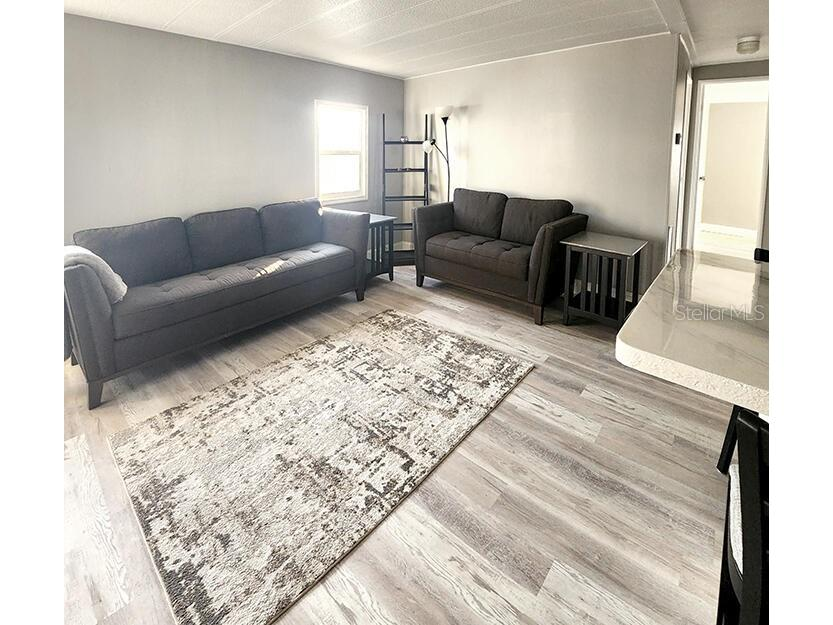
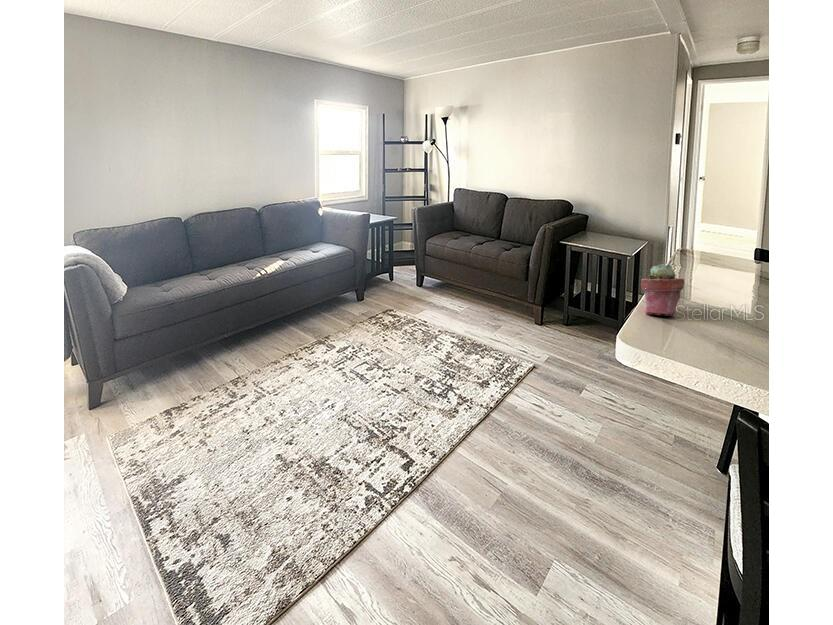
+ potted succulent [640,263,685,316]
